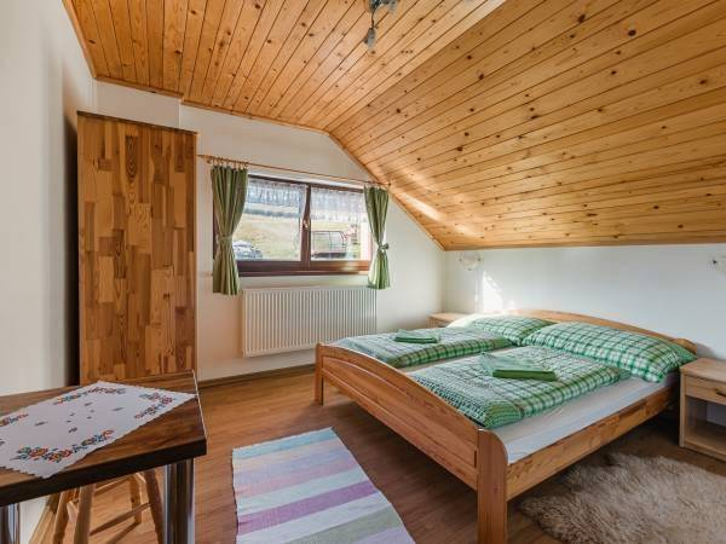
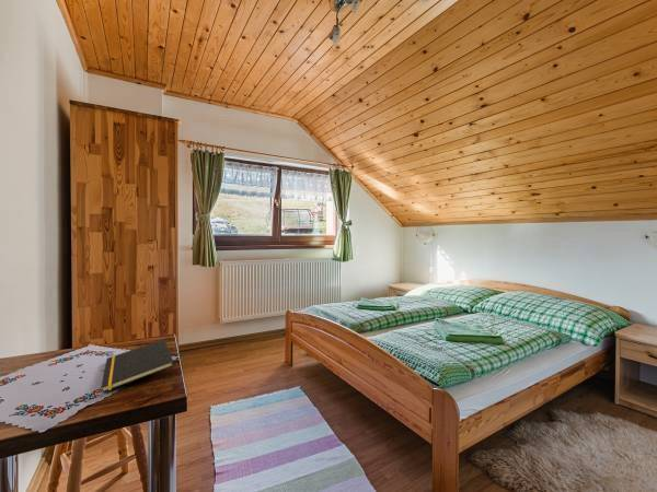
+ notepad [100,338,175,394]
